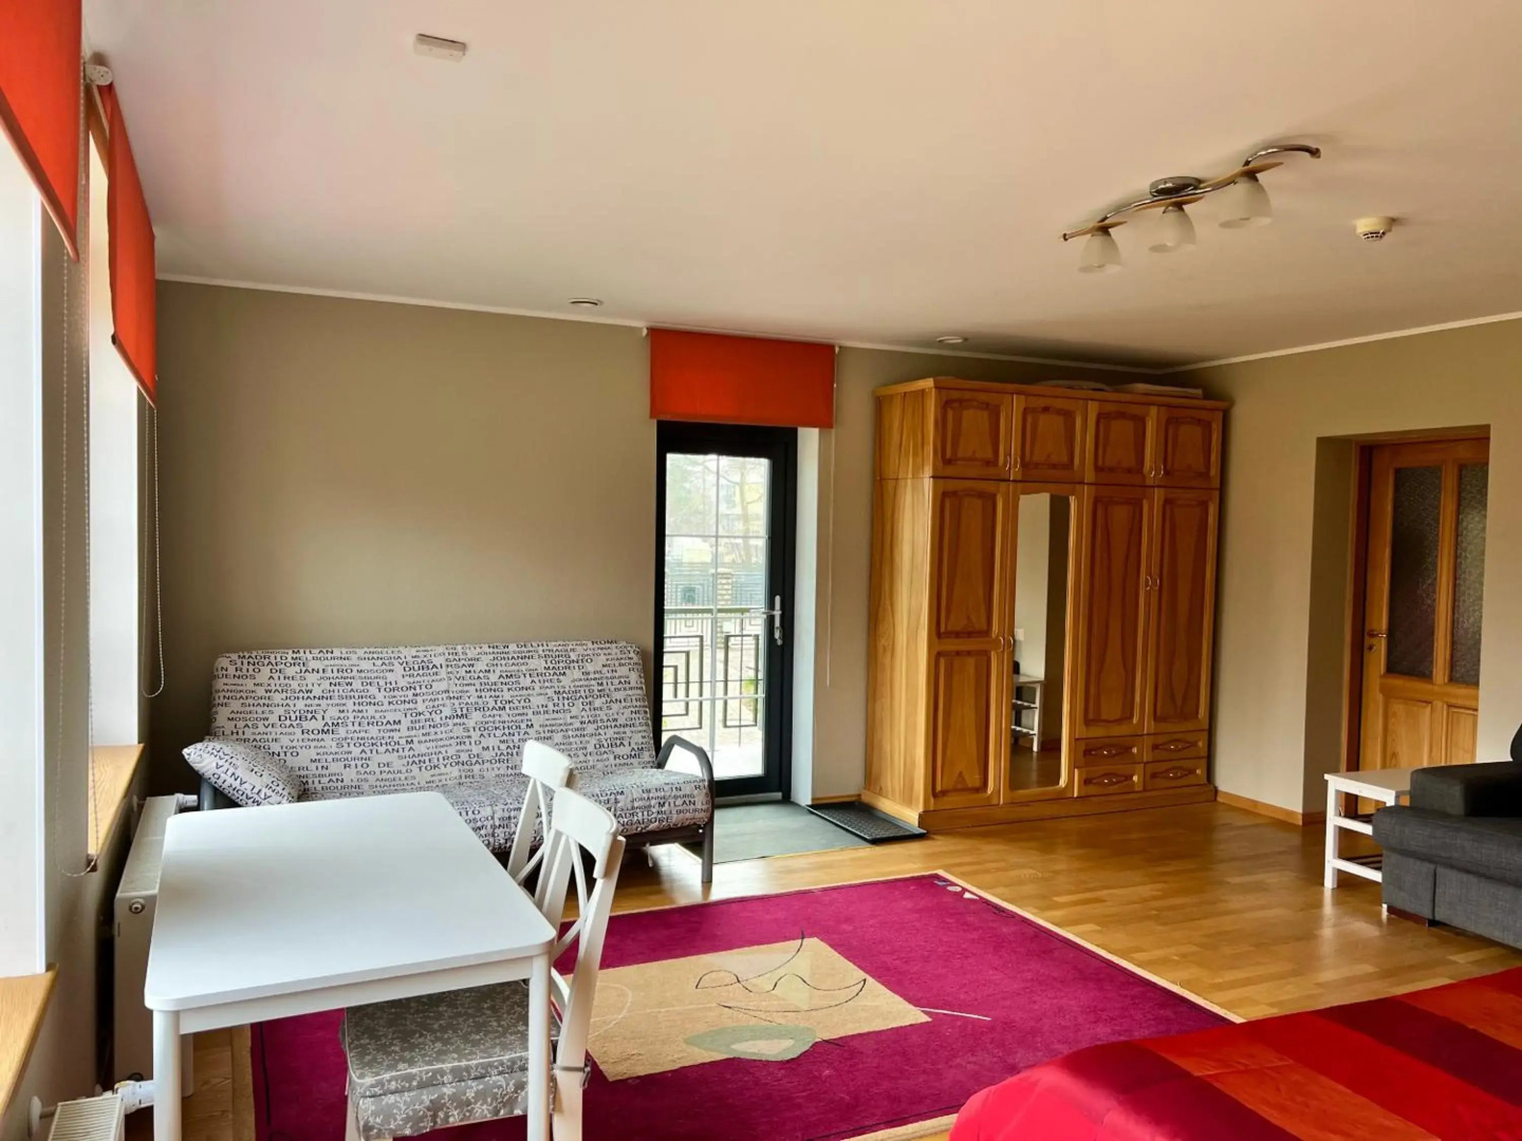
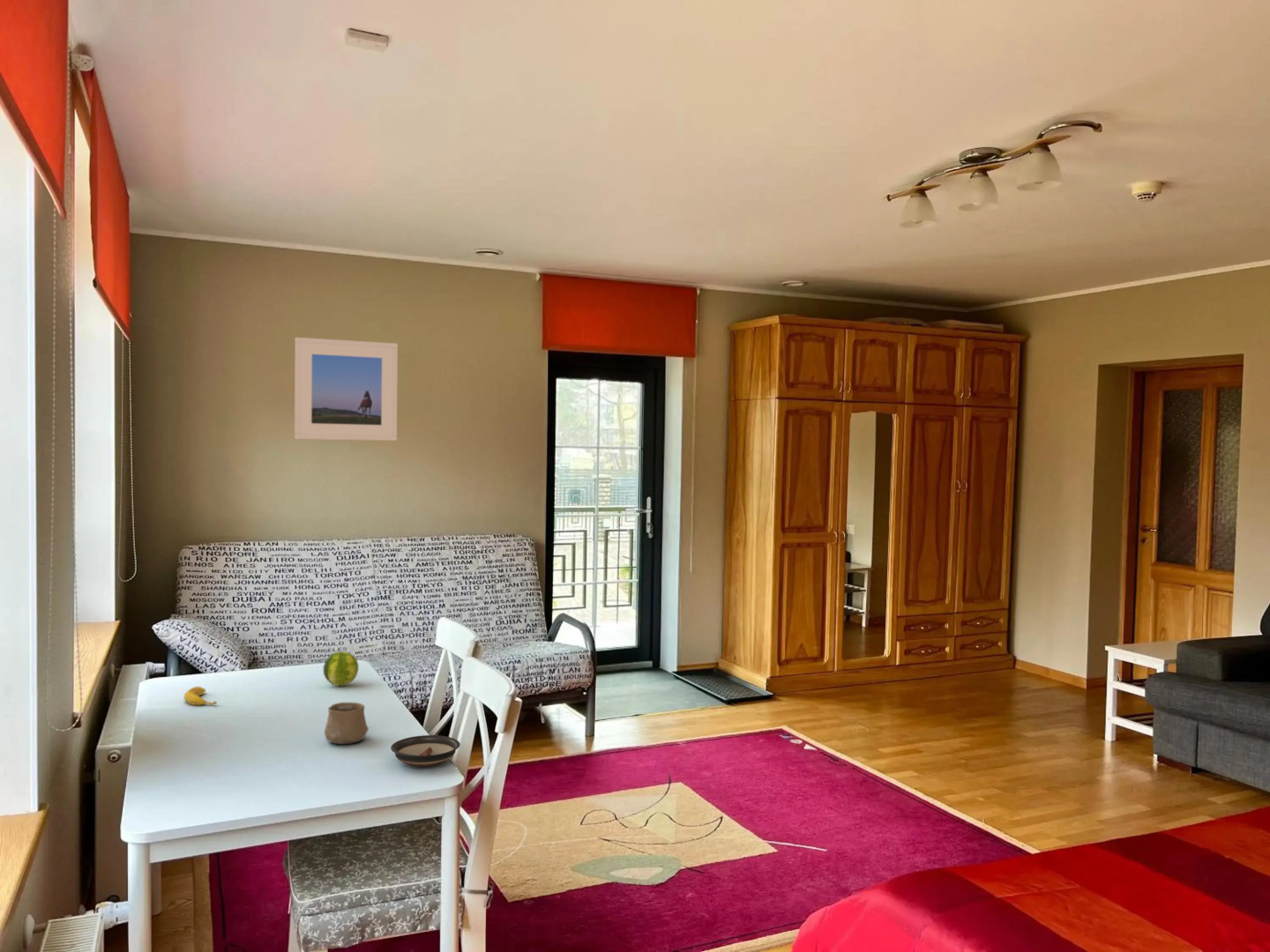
+ cup [324,702,370,745]
+ saucer [390,734,460,767]
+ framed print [294,337,399,442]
+ banana [183,686,218,706]
+ fruit [323,651,359,687]
